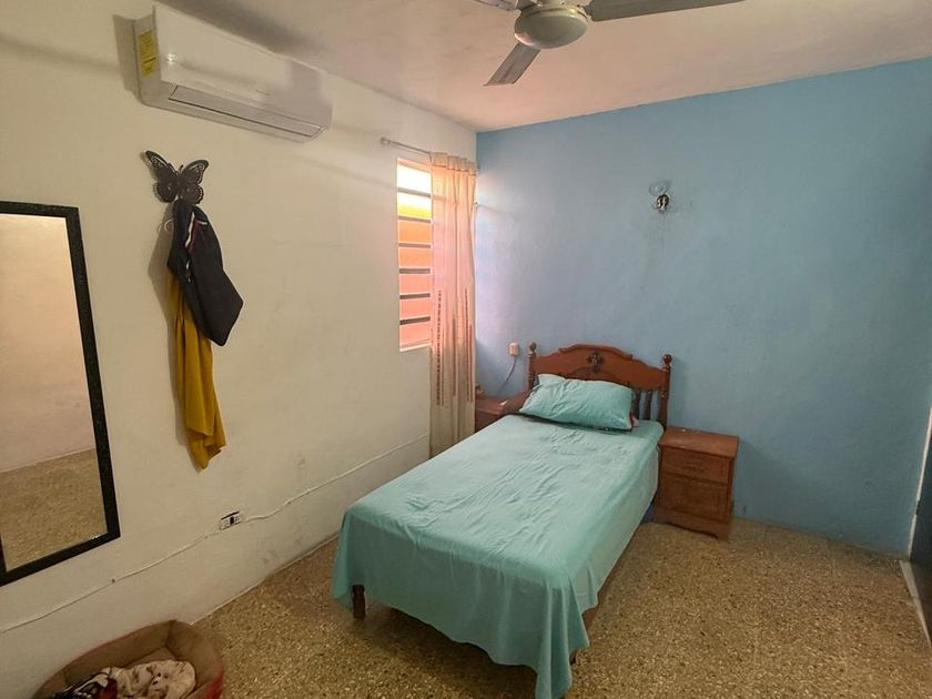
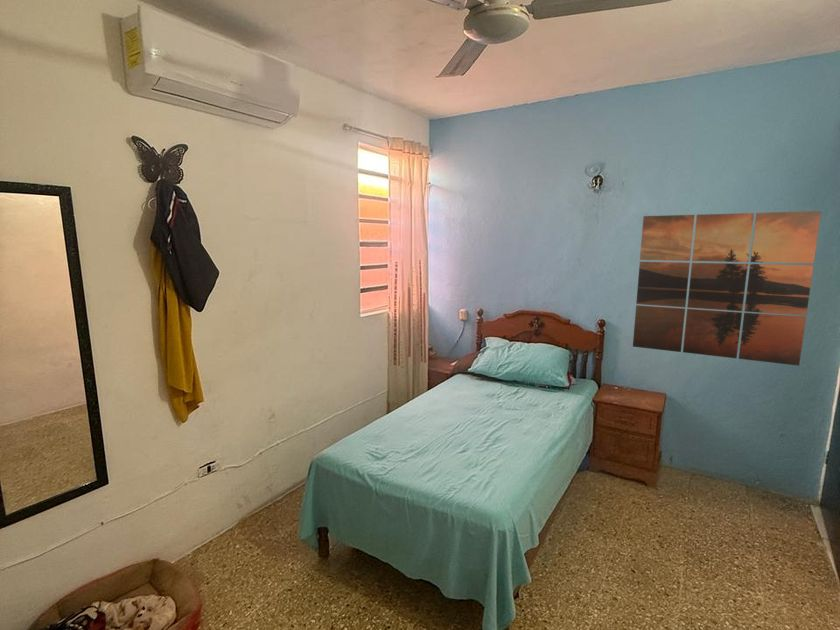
+ wall art [632,210,822,367]
